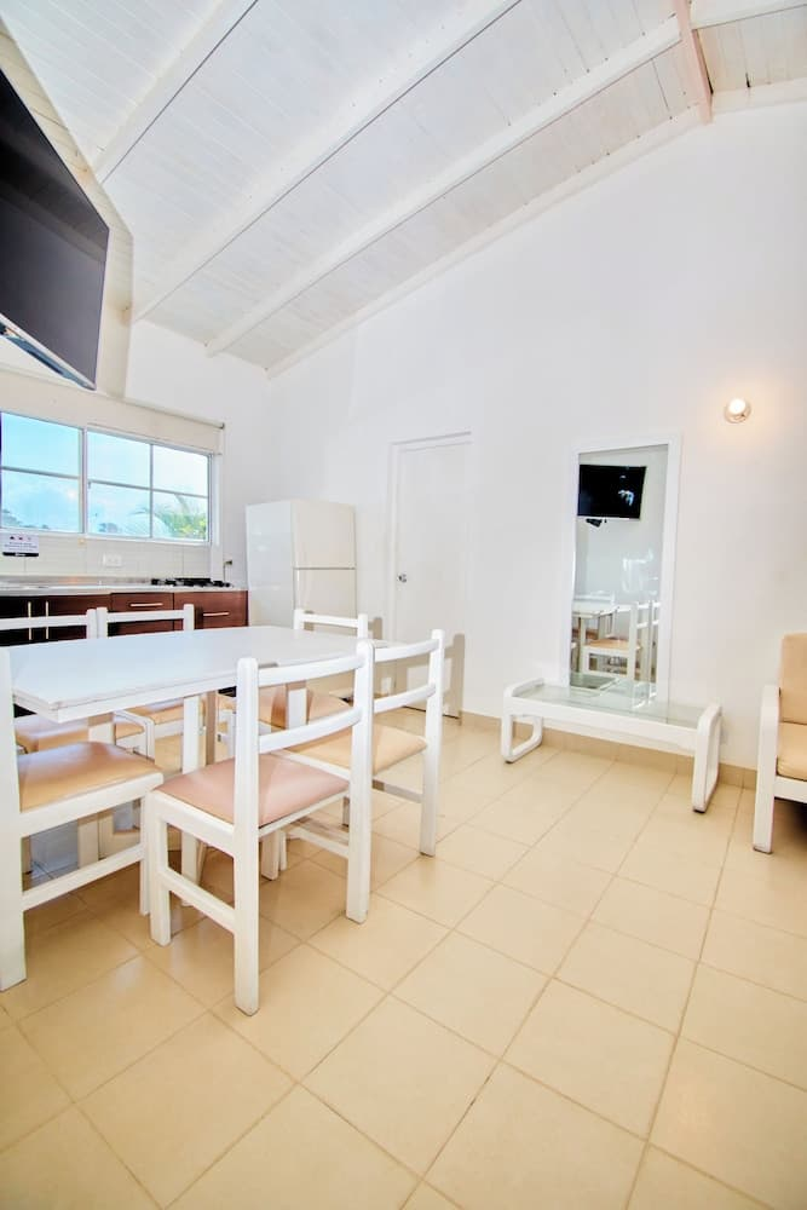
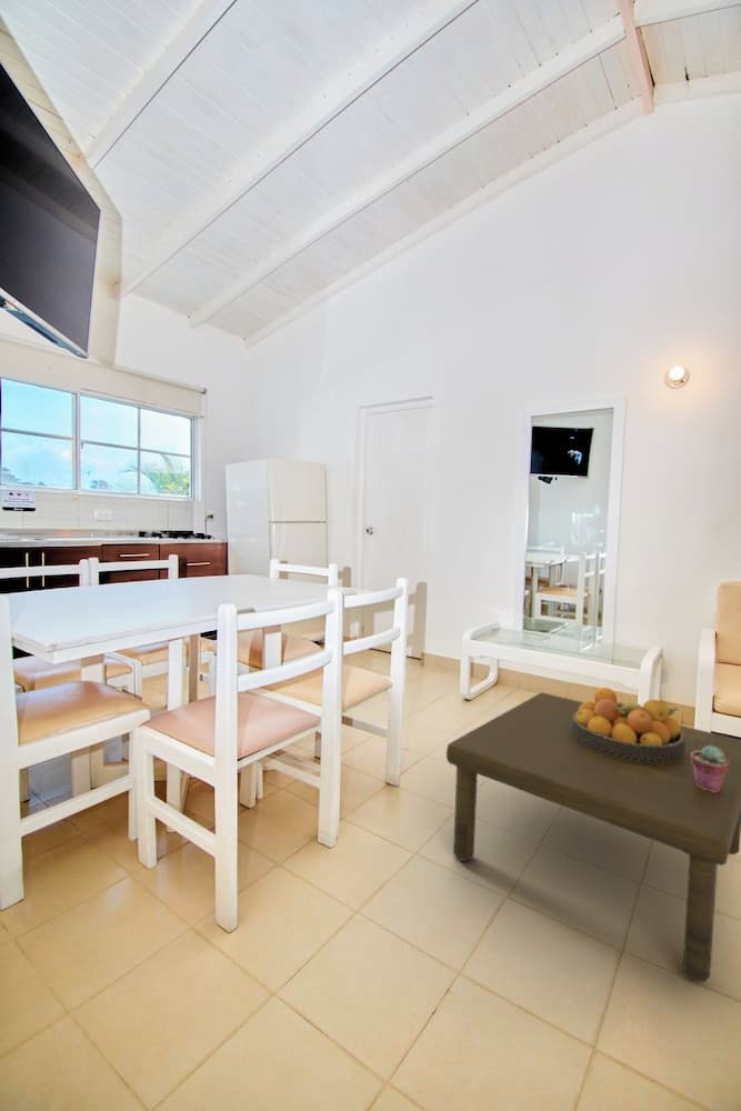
+ fruit bowl [571,687,685,763]
+ potted succulent [691,745,729,792]
+ coffee table [445,691,741,983]
